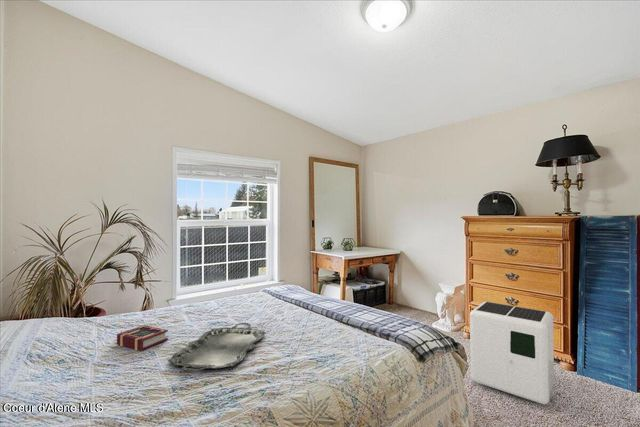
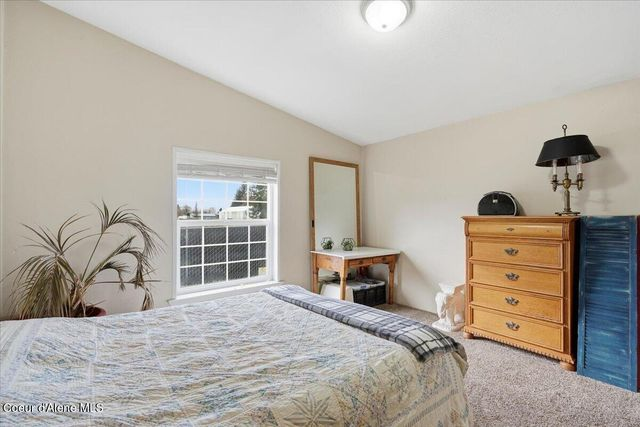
- air purifier [469,300,555,405]
- serving tray [167,322,266,373]
- book [116,324,169,352]
